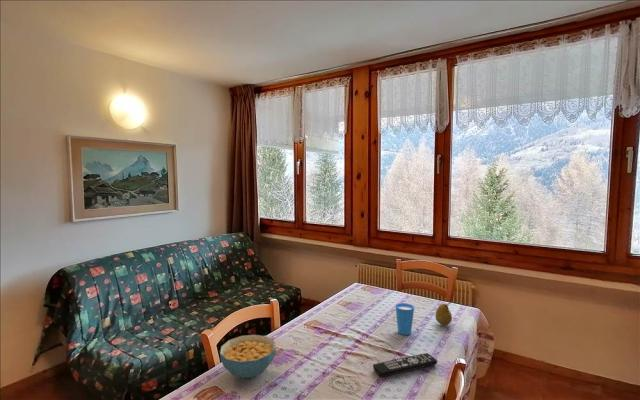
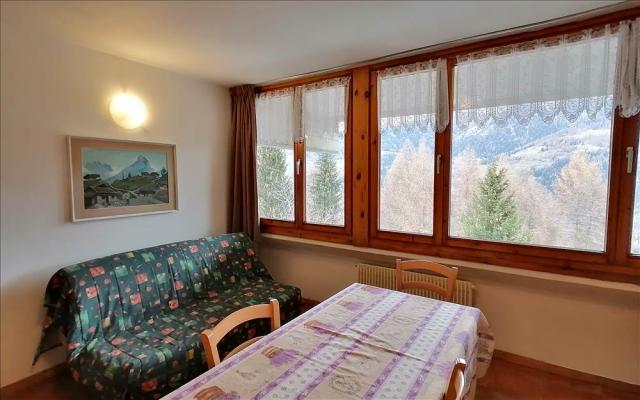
- cup [395,302,415,336]
- remote control [372,352,438,378]
- cereal bowl [219,334,277,379]
- fruit [434,302,453,326]
